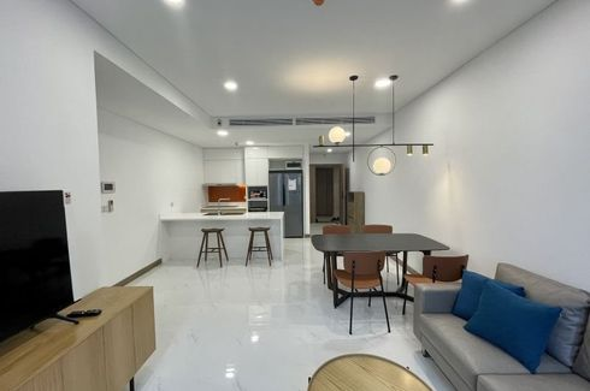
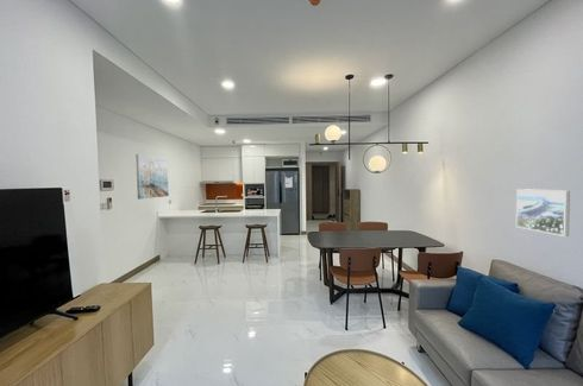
+ wall art [134,153,170,201]
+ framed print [515,188,571,238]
